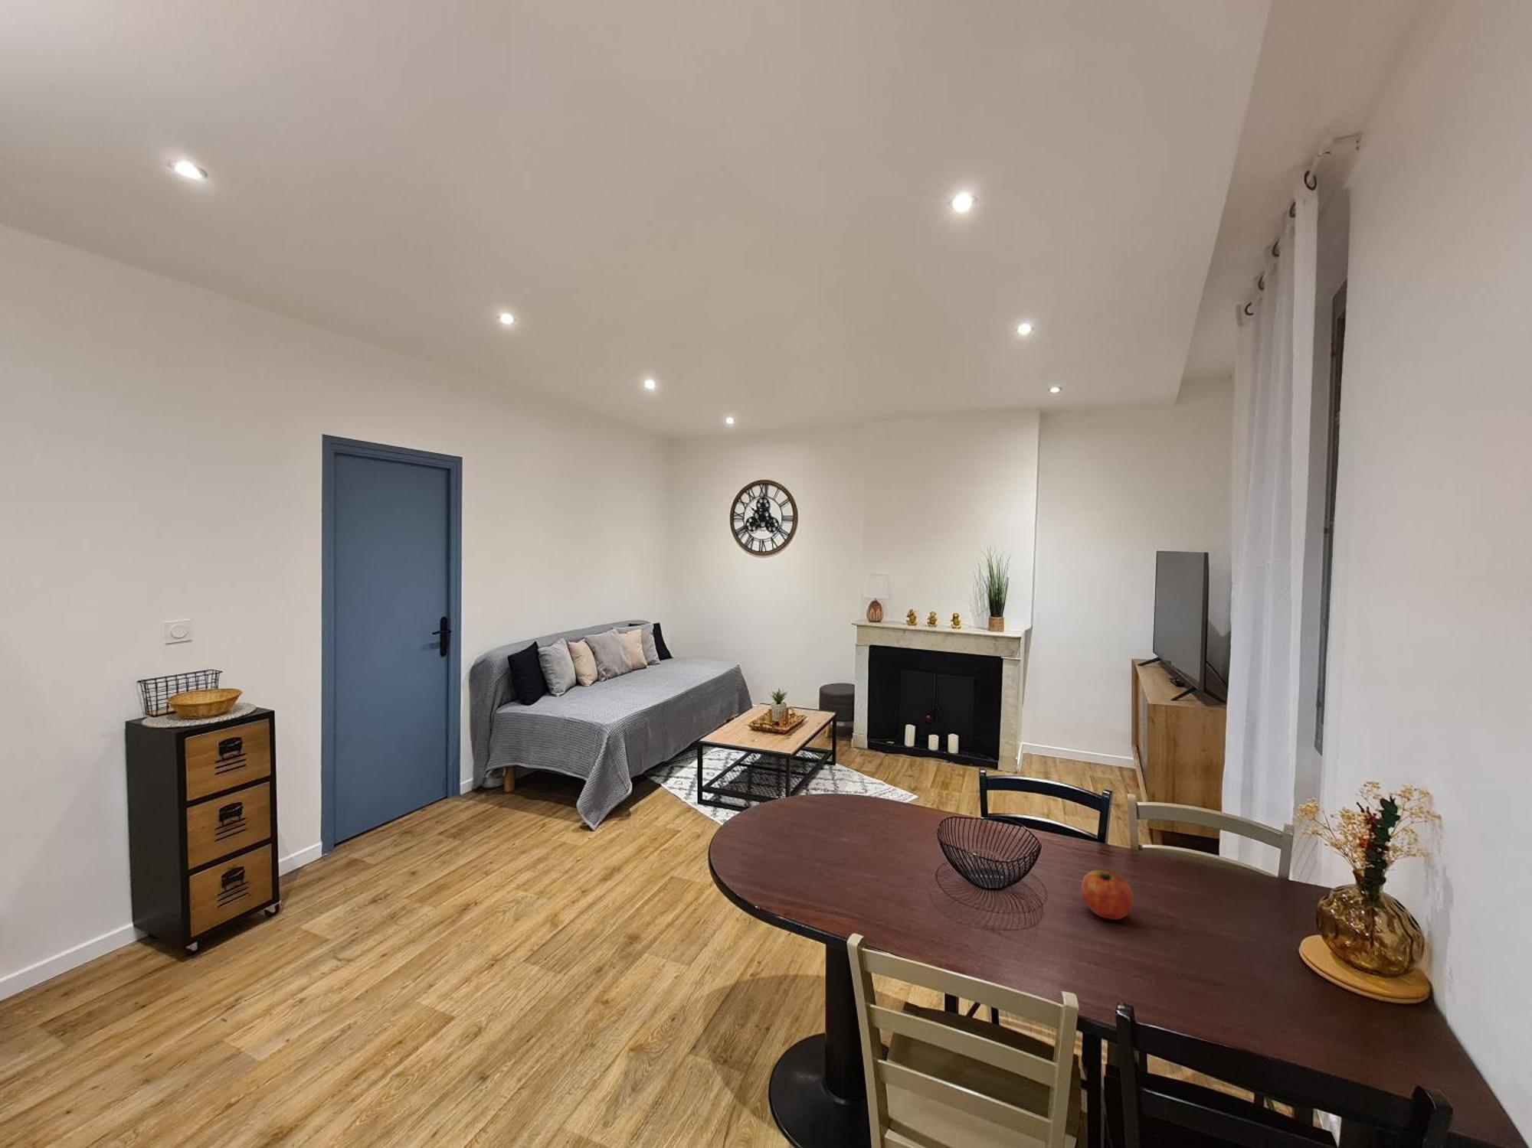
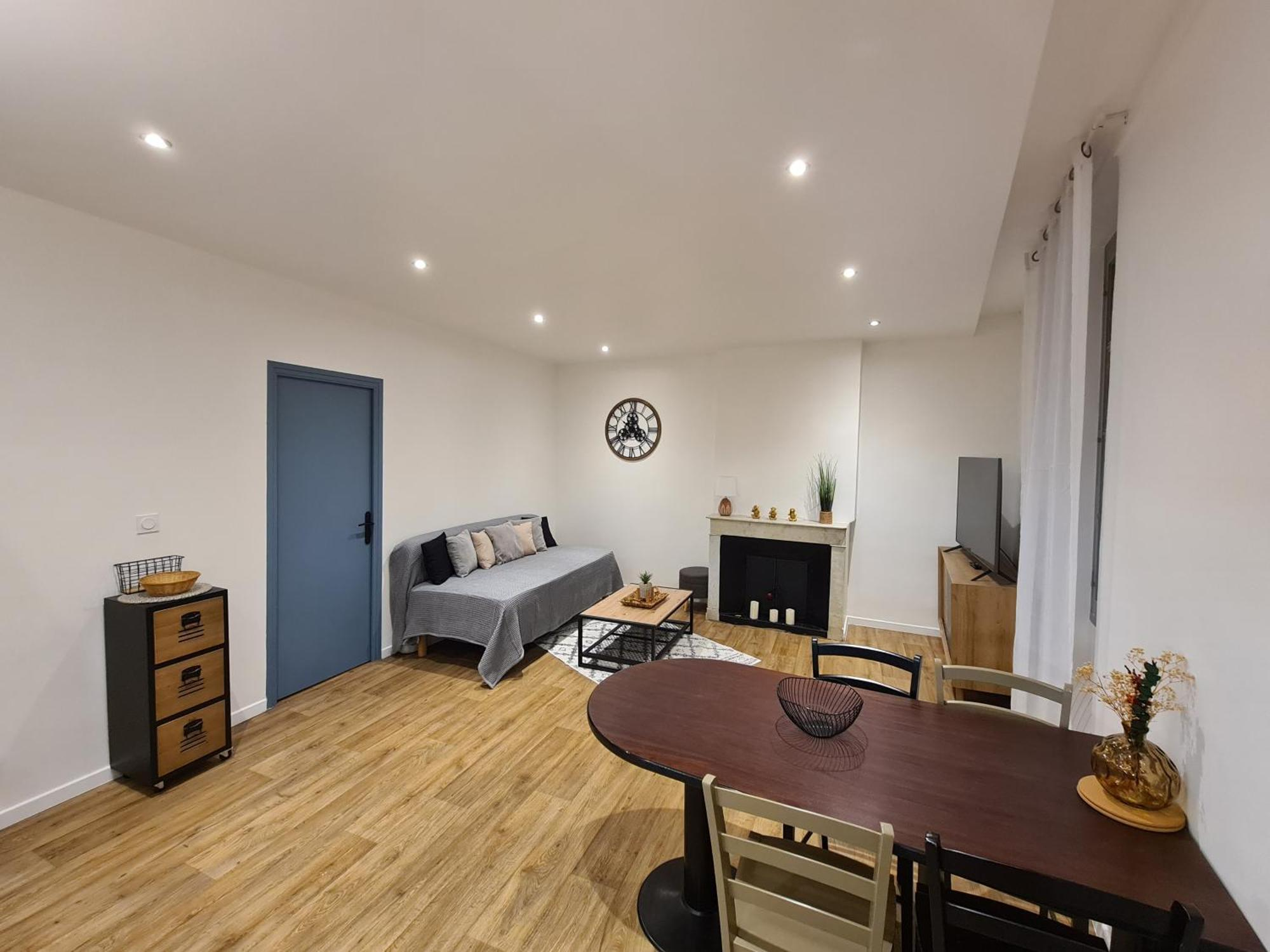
- fruit [1081,868,1134,921]
